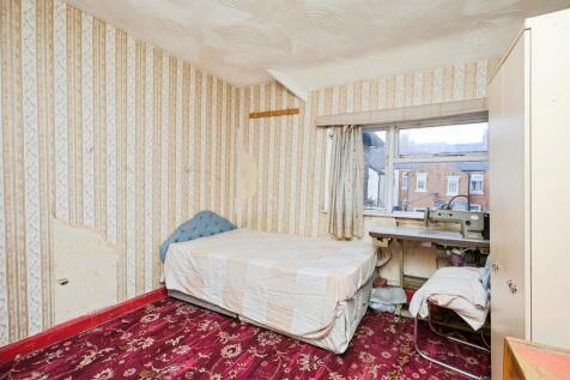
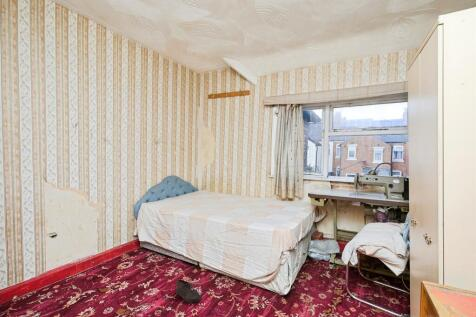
+ shoe [175,278,203,303]
